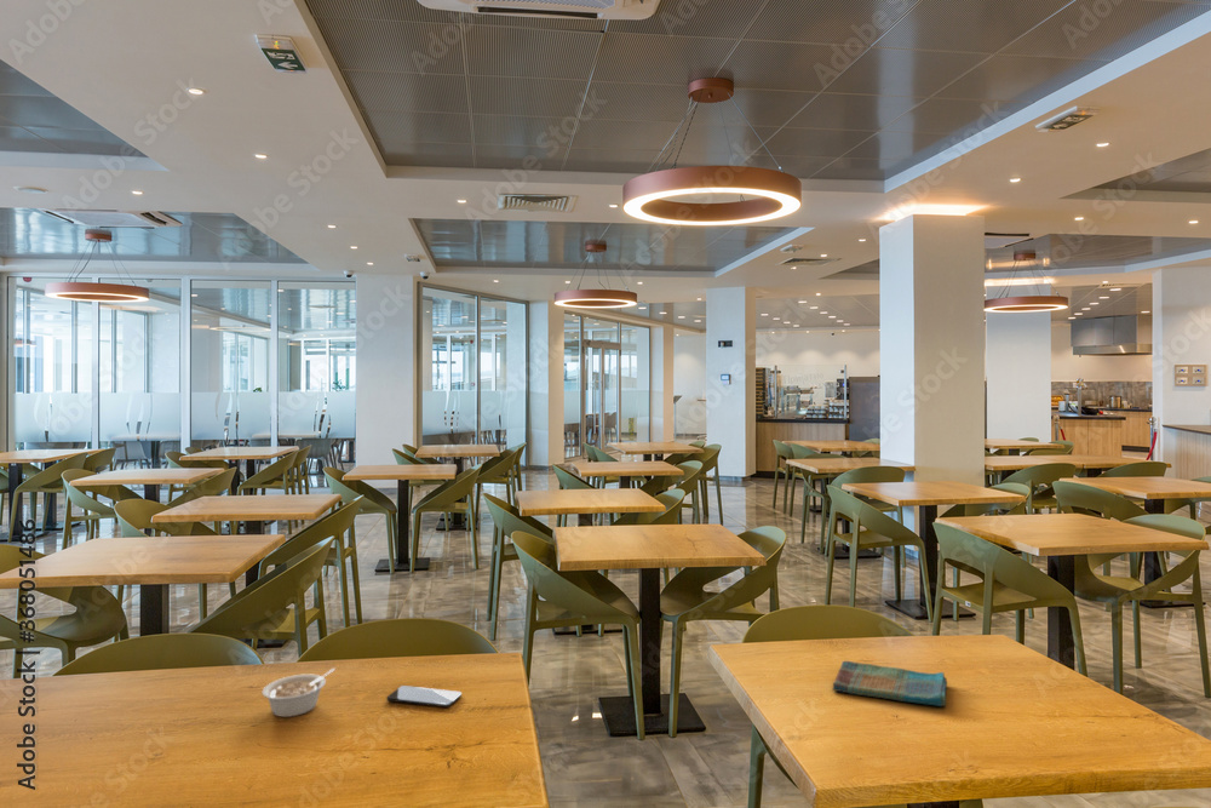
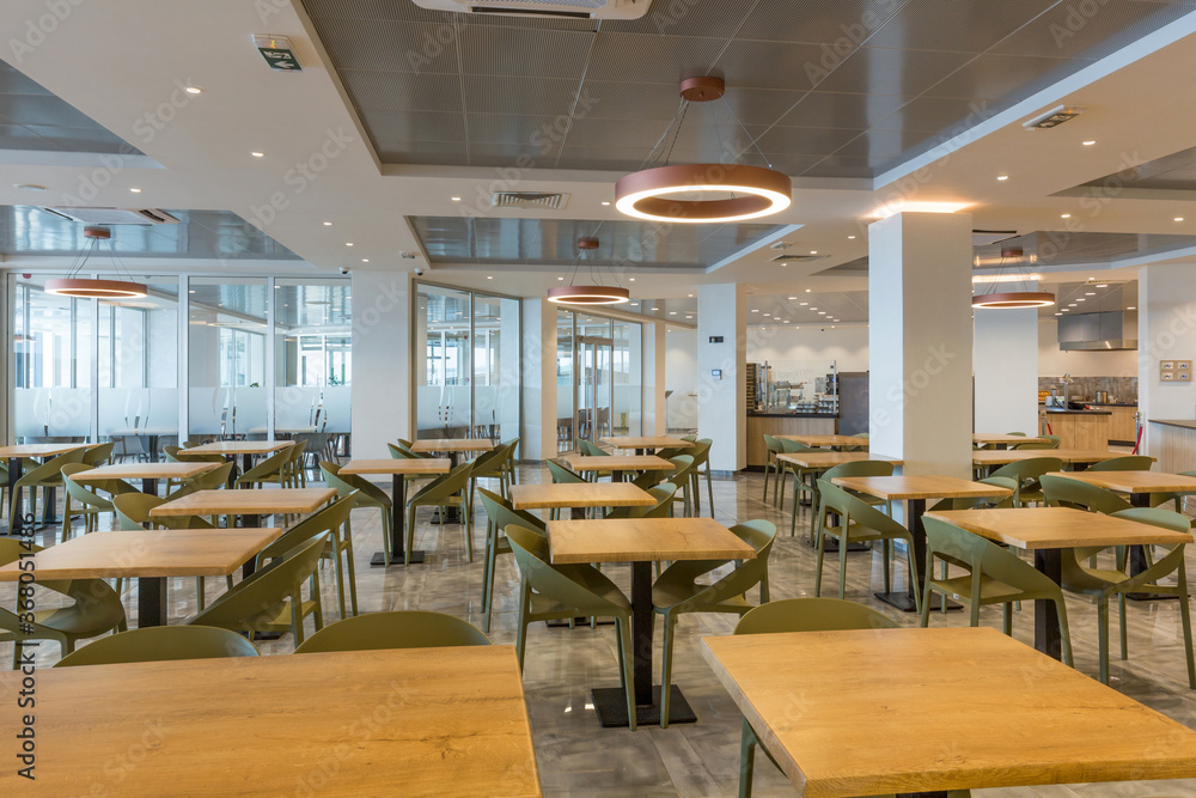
- legume [262,667,337,718]
- smartphone [385,684,463,709]
- dish towel [832,660,948,707]
